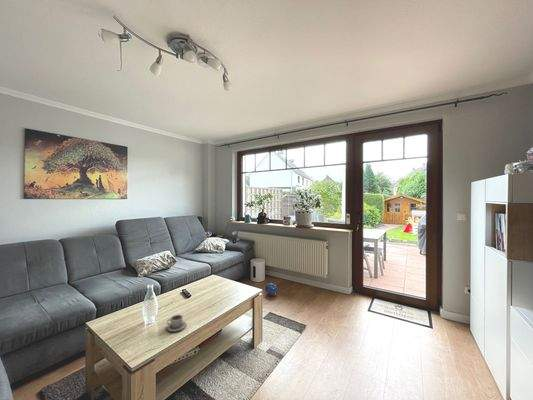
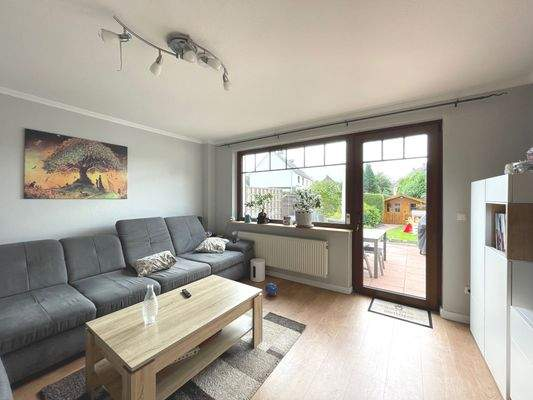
- cup [165,314,187,333]
